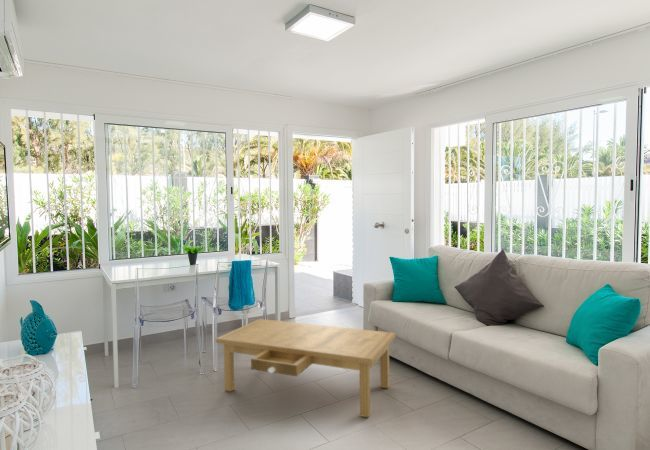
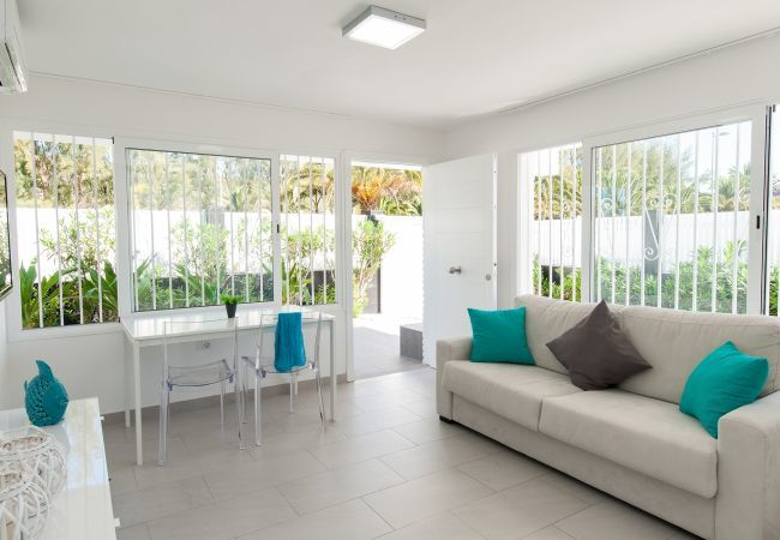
- coffee table [215,318,397,418]
